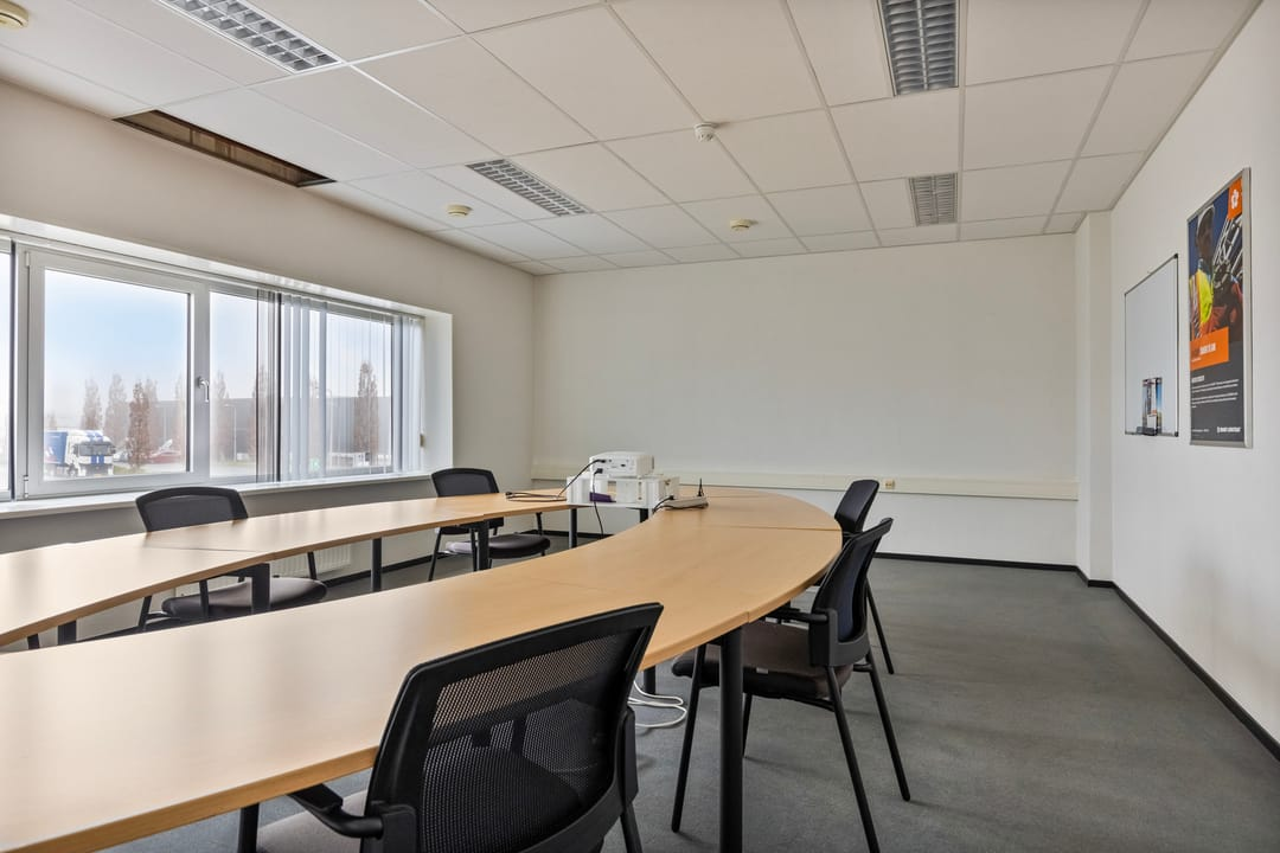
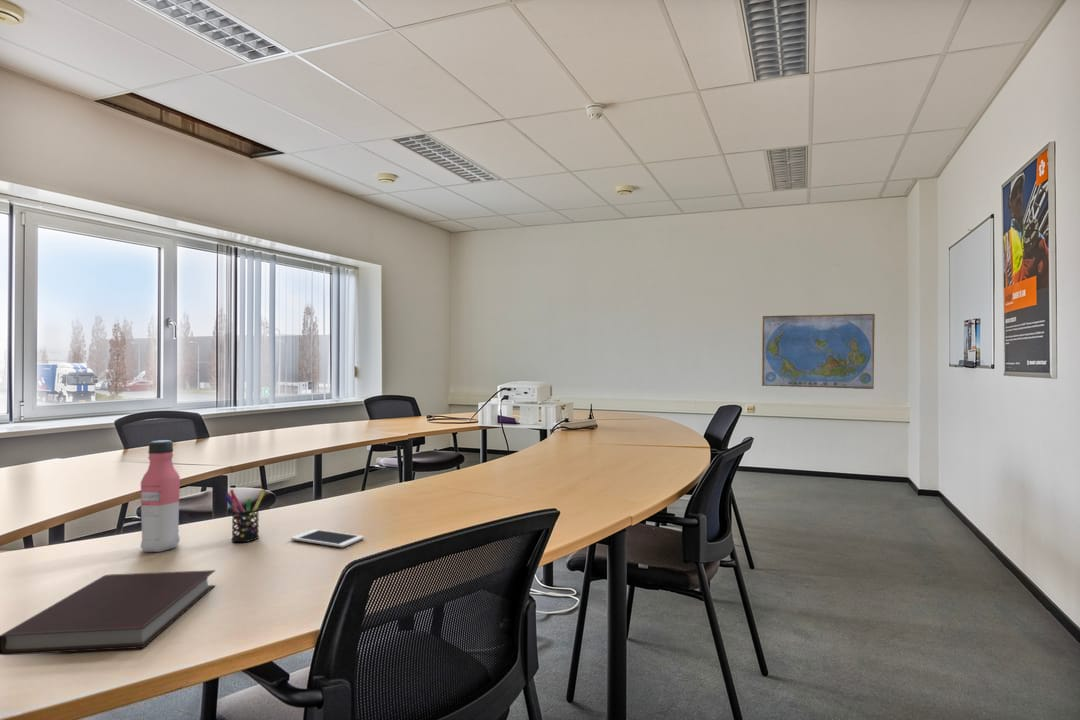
+ world map [761,313,876,390]
+ notebook [0,569,217,656]
+ water bottle [139,439,181,553]
+ cell phone [290,528,365,548]
+ pen holder [224,488,266,543]
